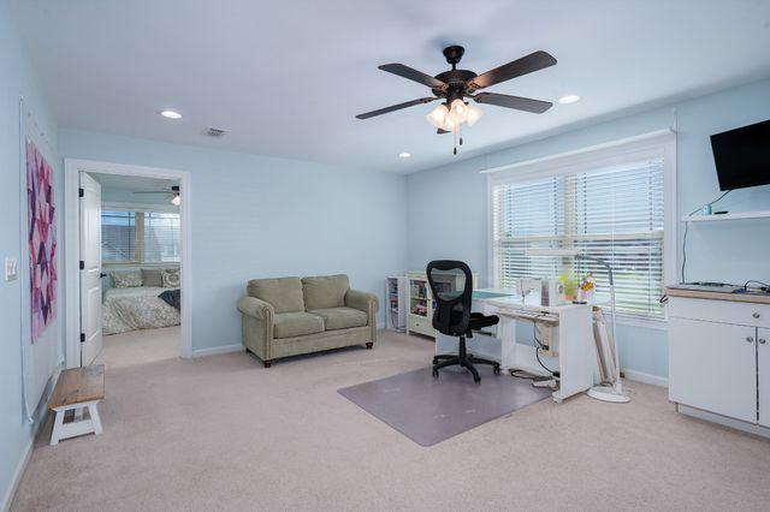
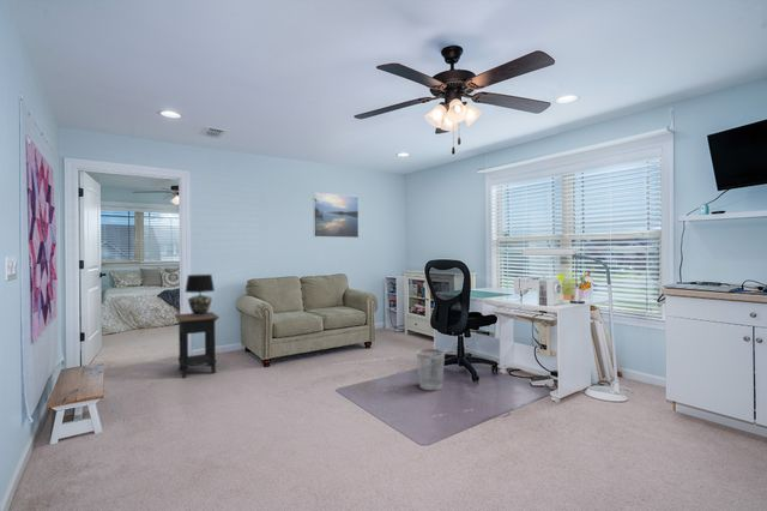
+ table lamp [183,273,216,315]
+ side table [174,311,221,379]
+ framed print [312,192,360,239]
+ wastebasket [416,348,446,391]
